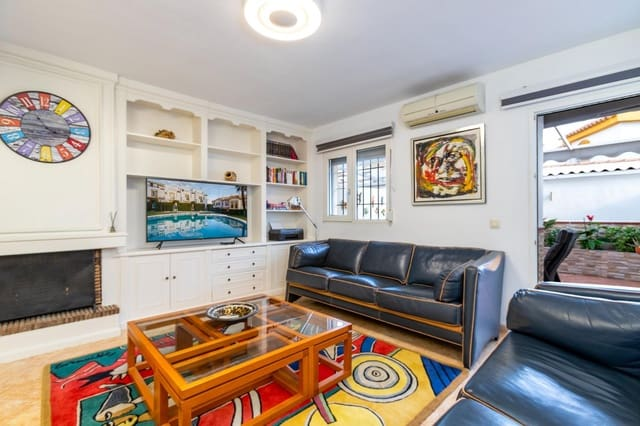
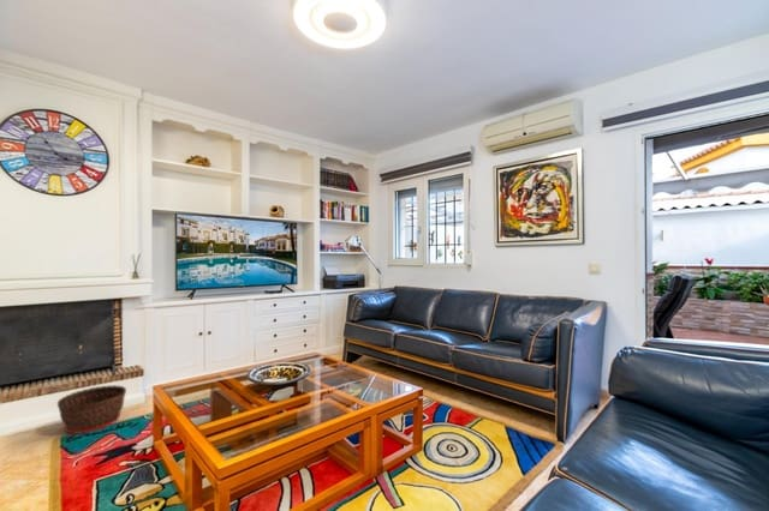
+ basket [56,384,127,435]
